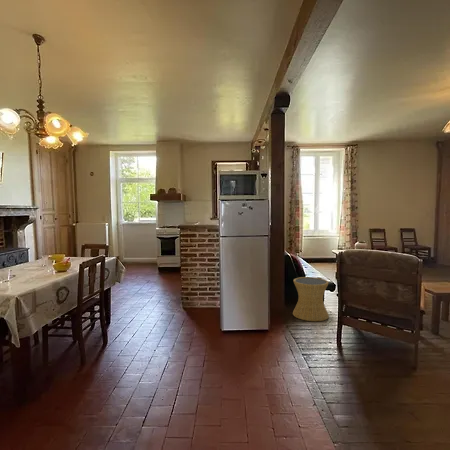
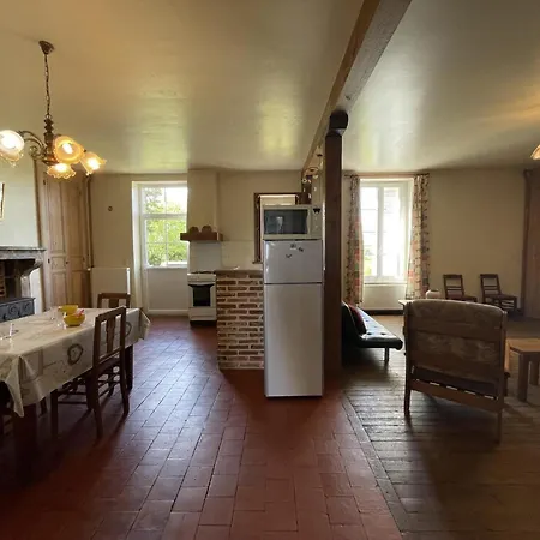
- side table [292,276,330,322]
